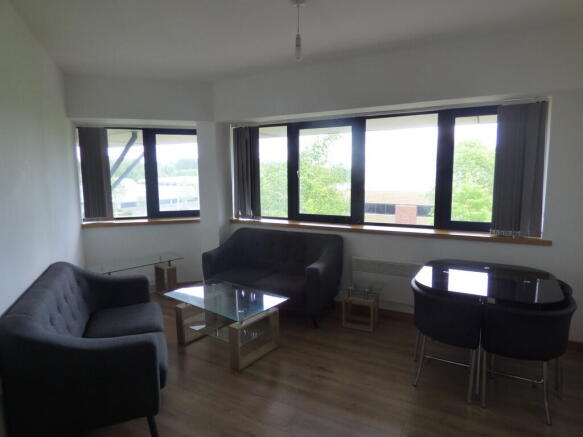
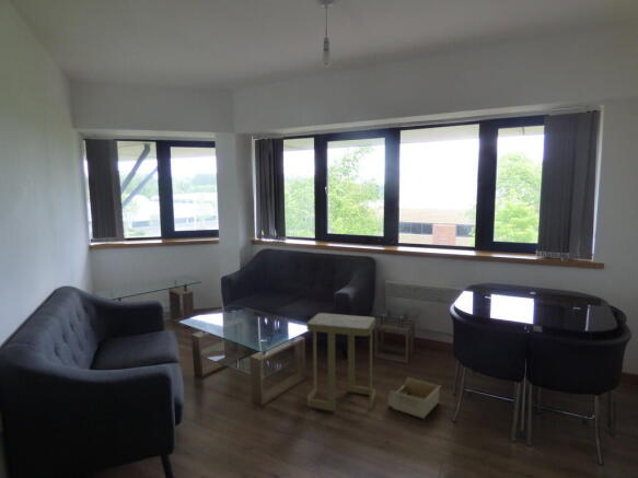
+ storage bin [387,376,442,420]
+ side table [305,312,376,411]
